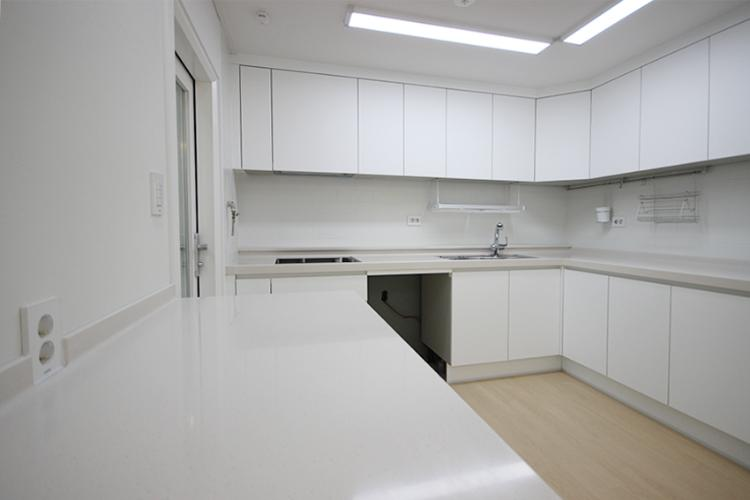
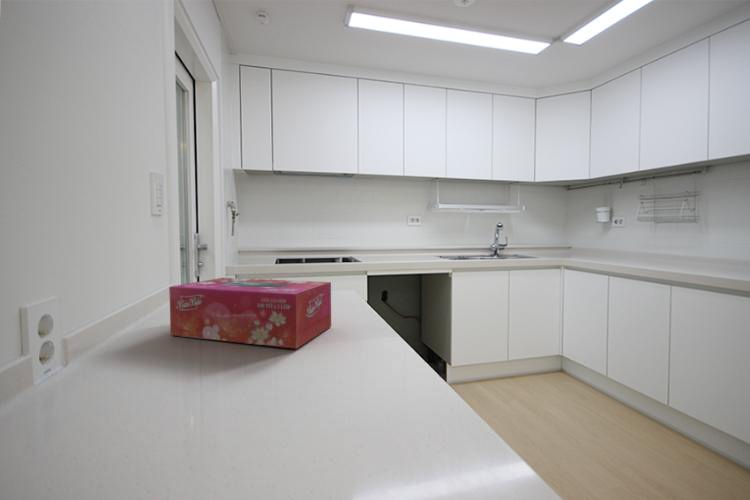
+ tissue box [168,277,332,350]
